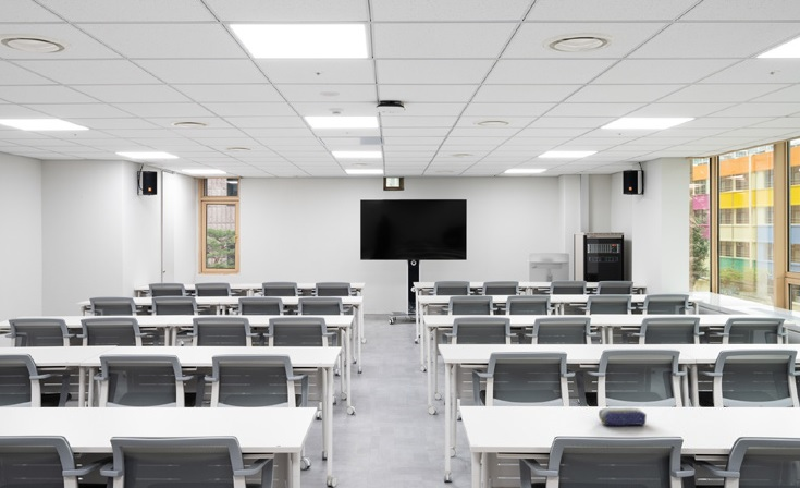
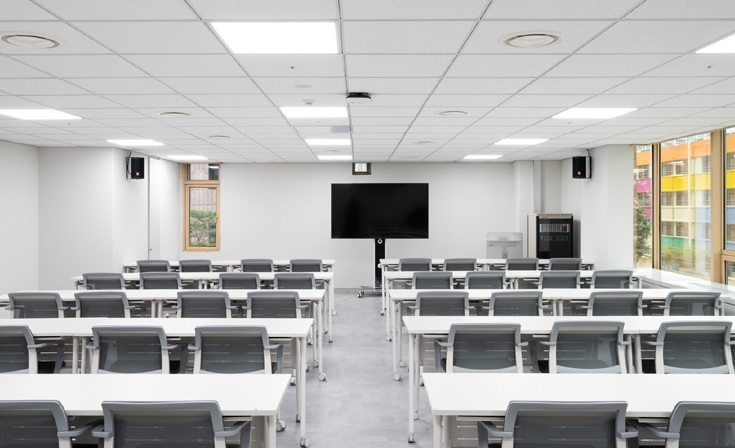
- pencil case [598,407,648,427]
